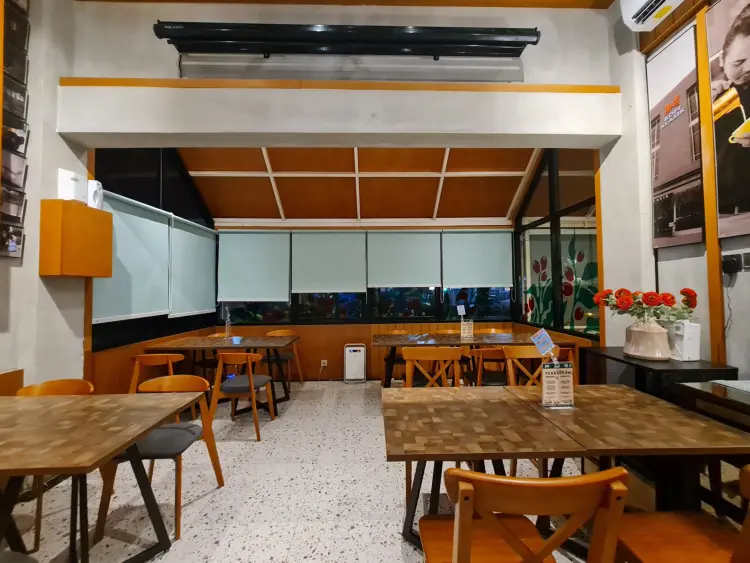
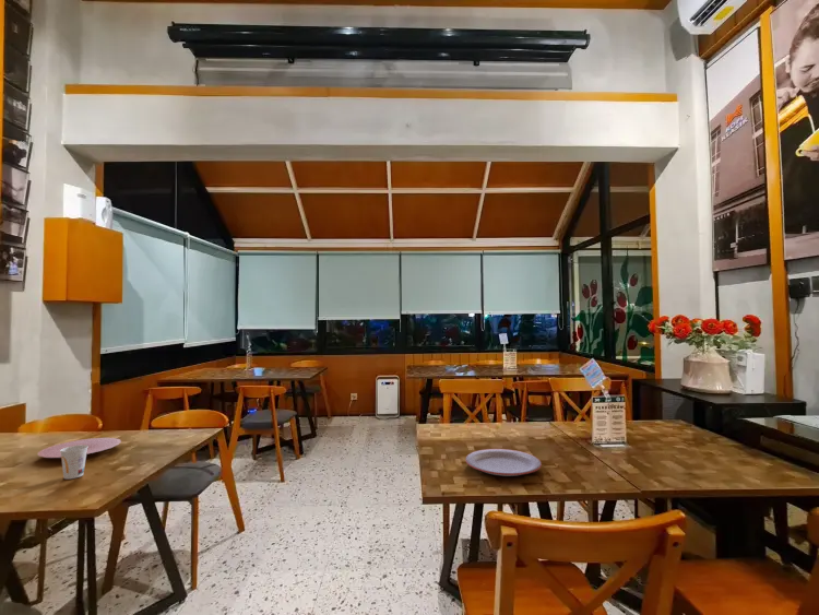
+ plate [464,448,543,477]
+ cup [60,445,88,481]
+ plate [37,437,122,459]
